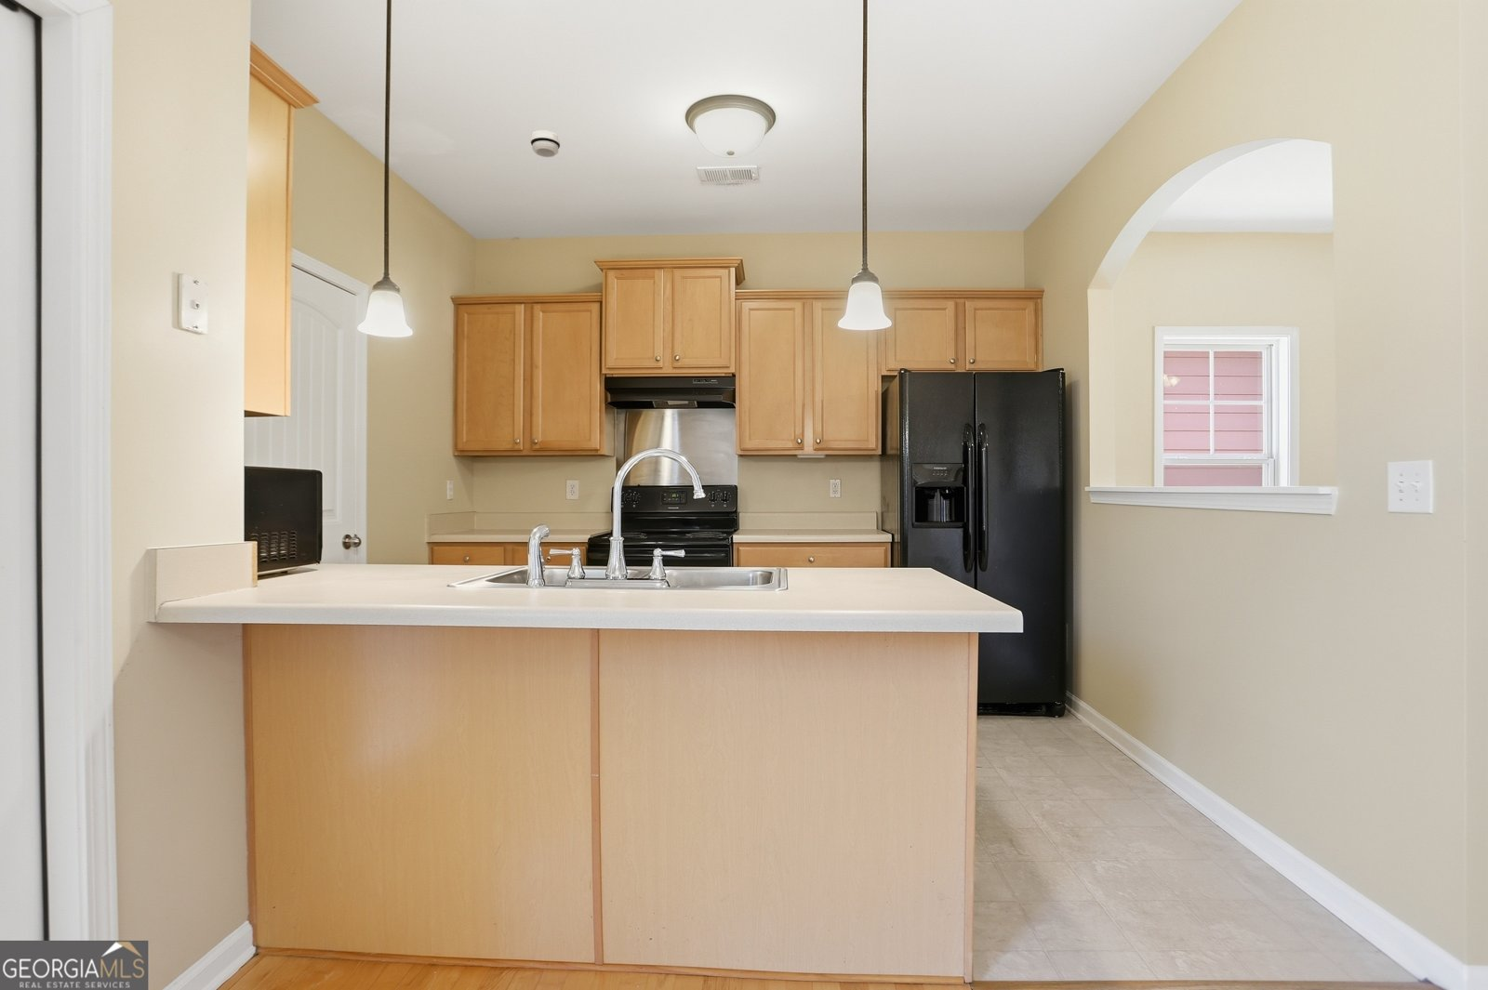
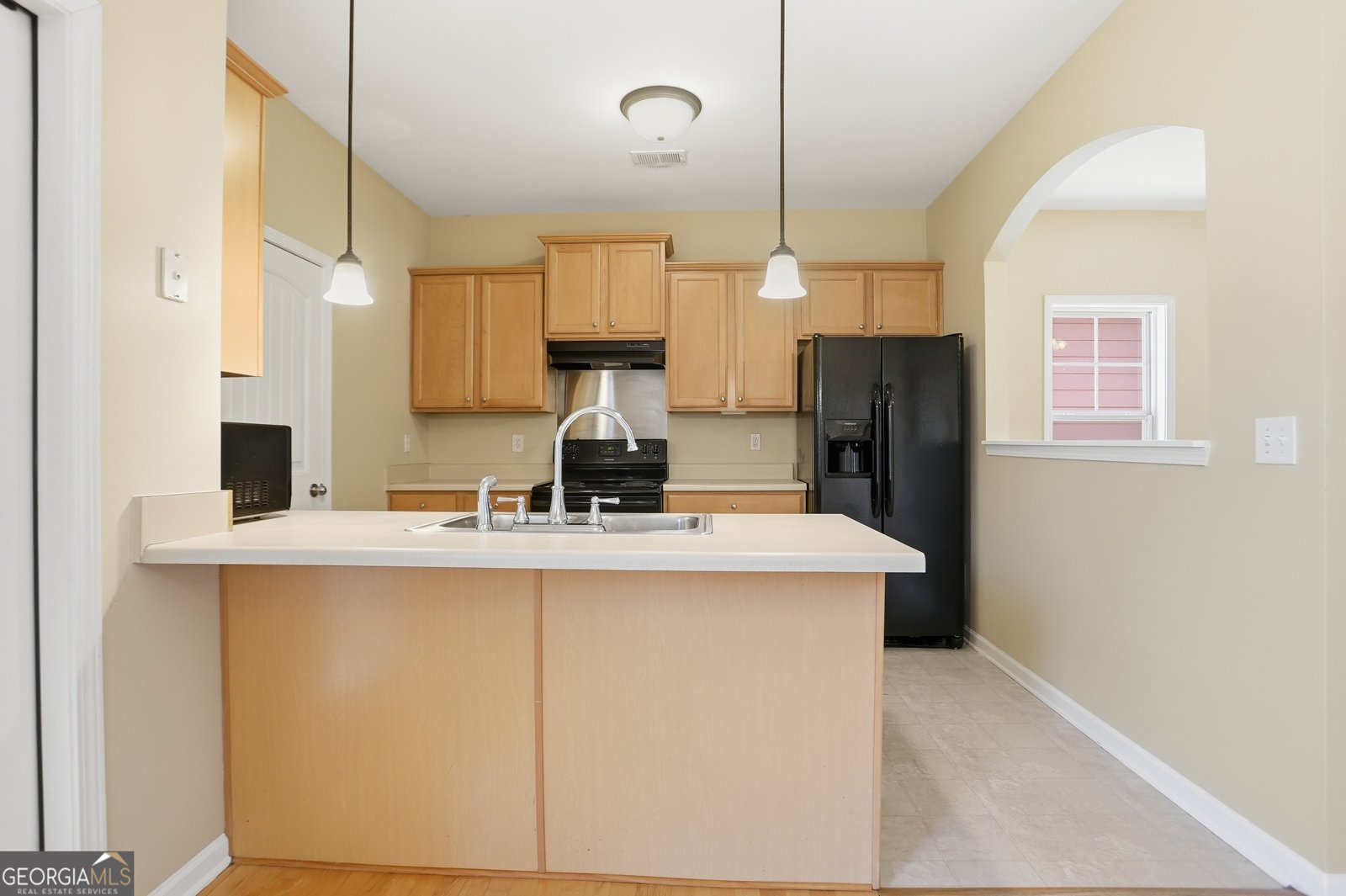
- smoke detector [531,129,560,158]
